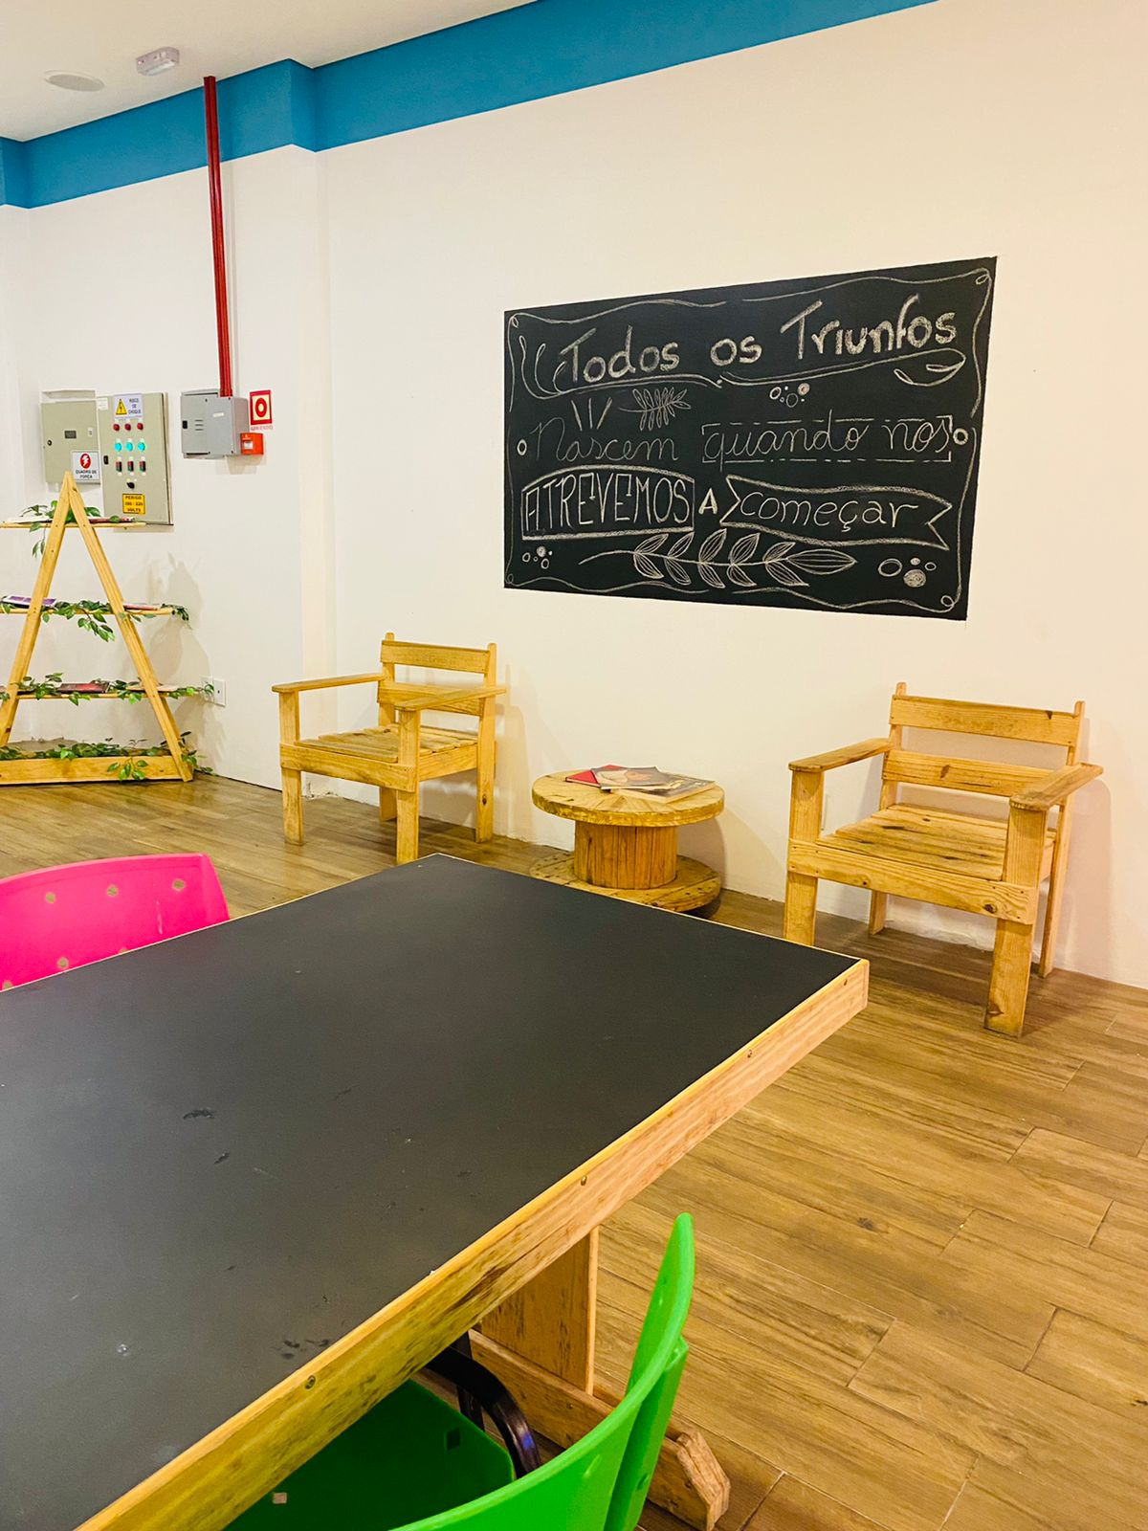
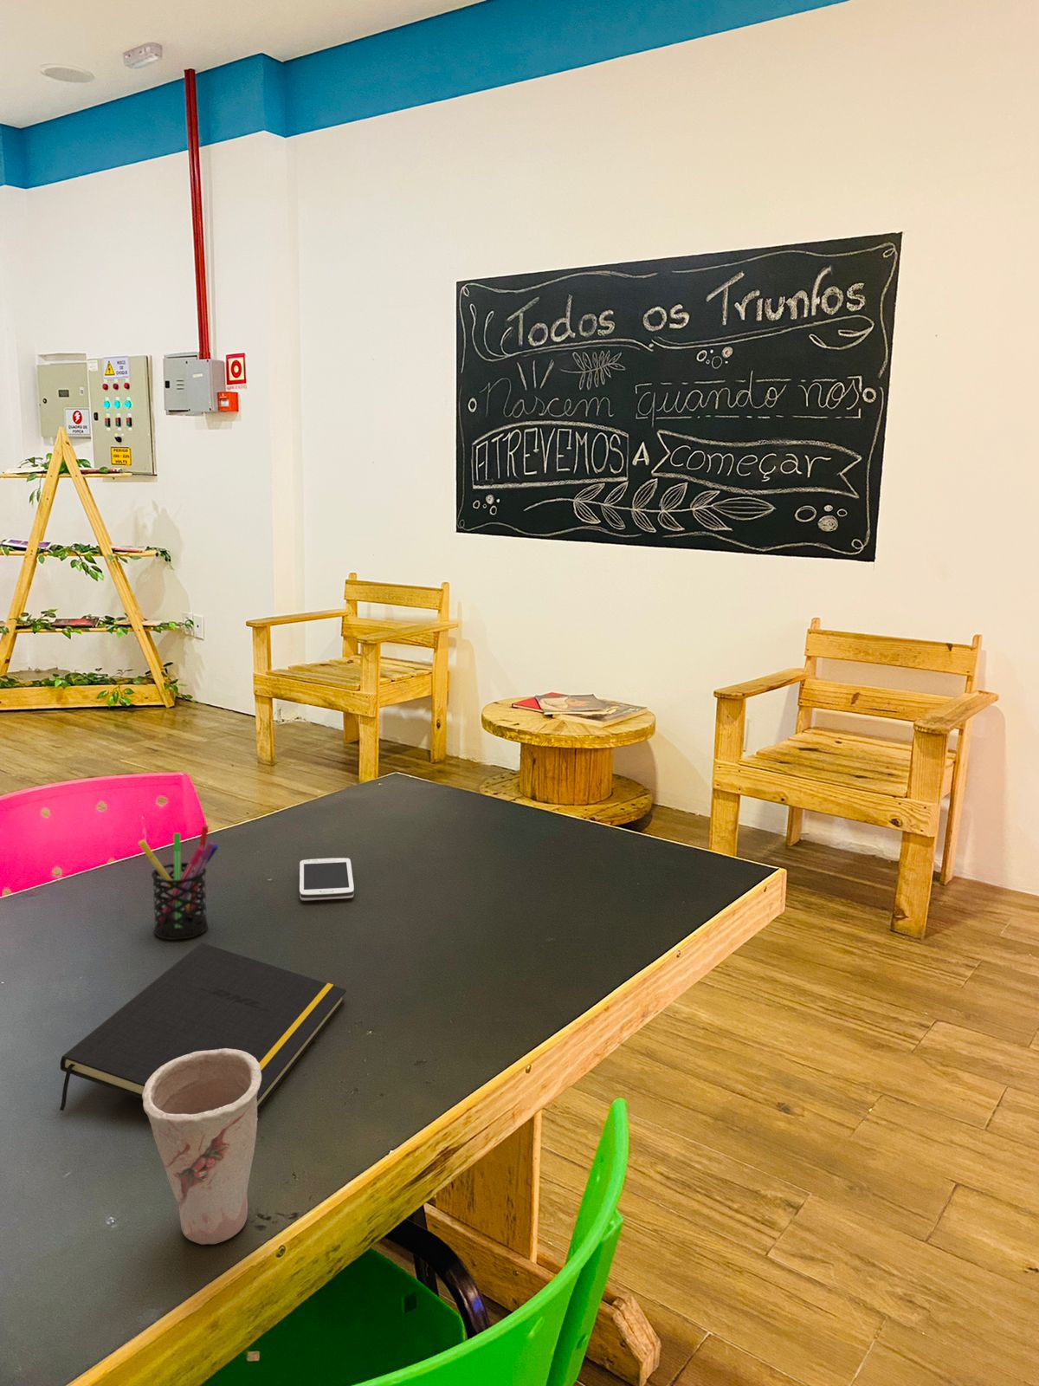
+ cup [142,1048,262,1245]
+ smartphone [299,858,355,900]
+ pen holder [138,824,219,941]
+ notepad [59,942,347,1111]
